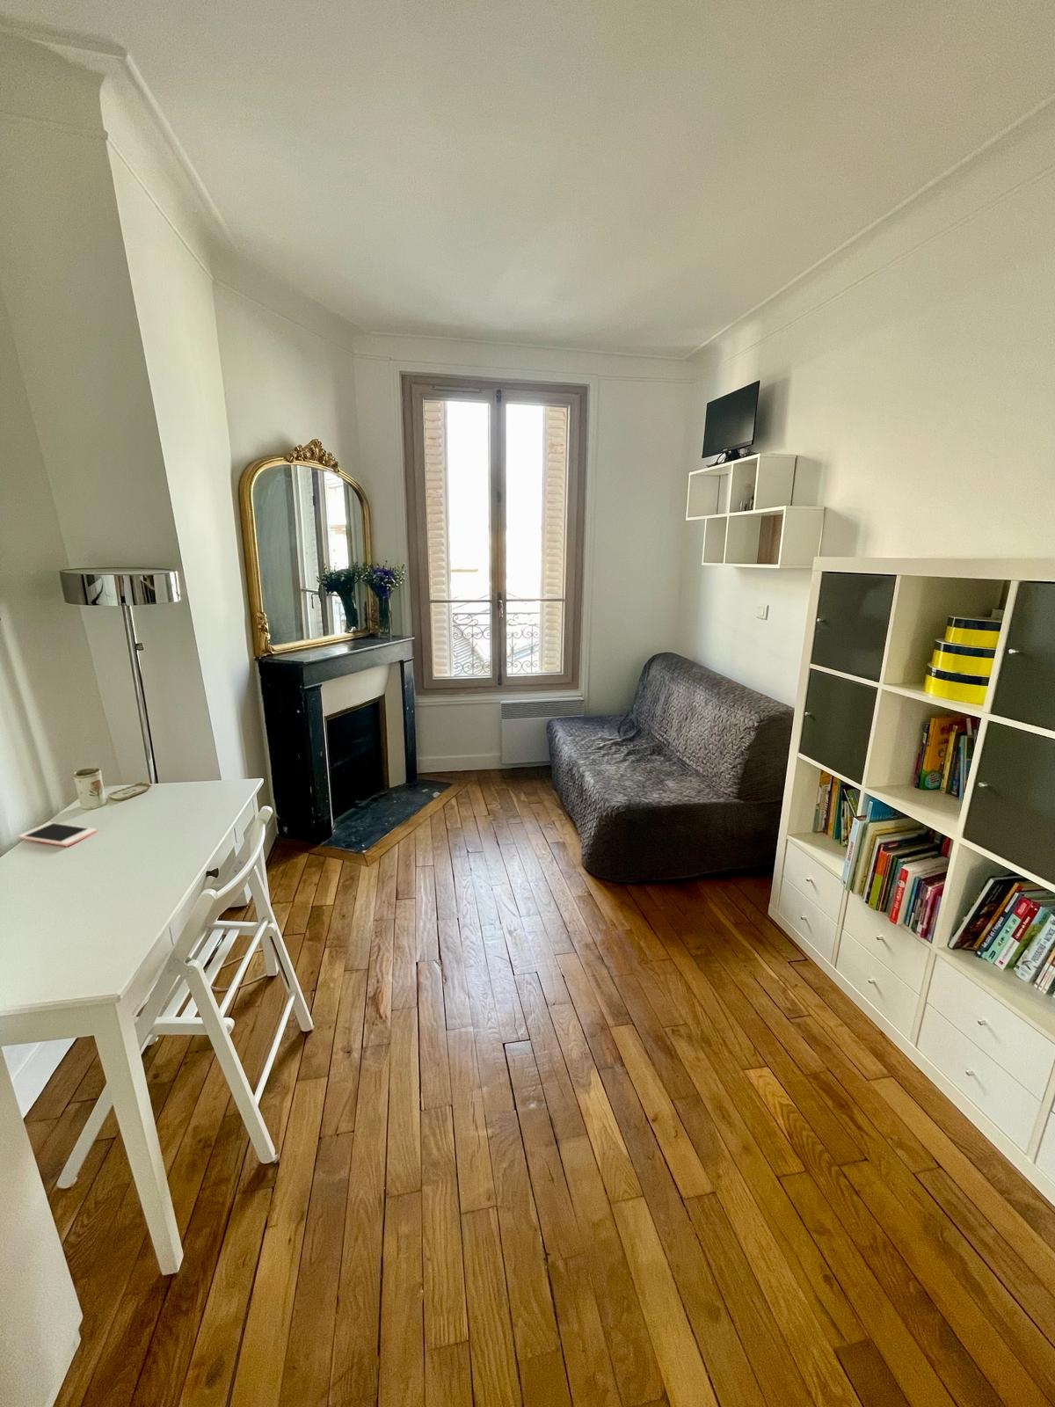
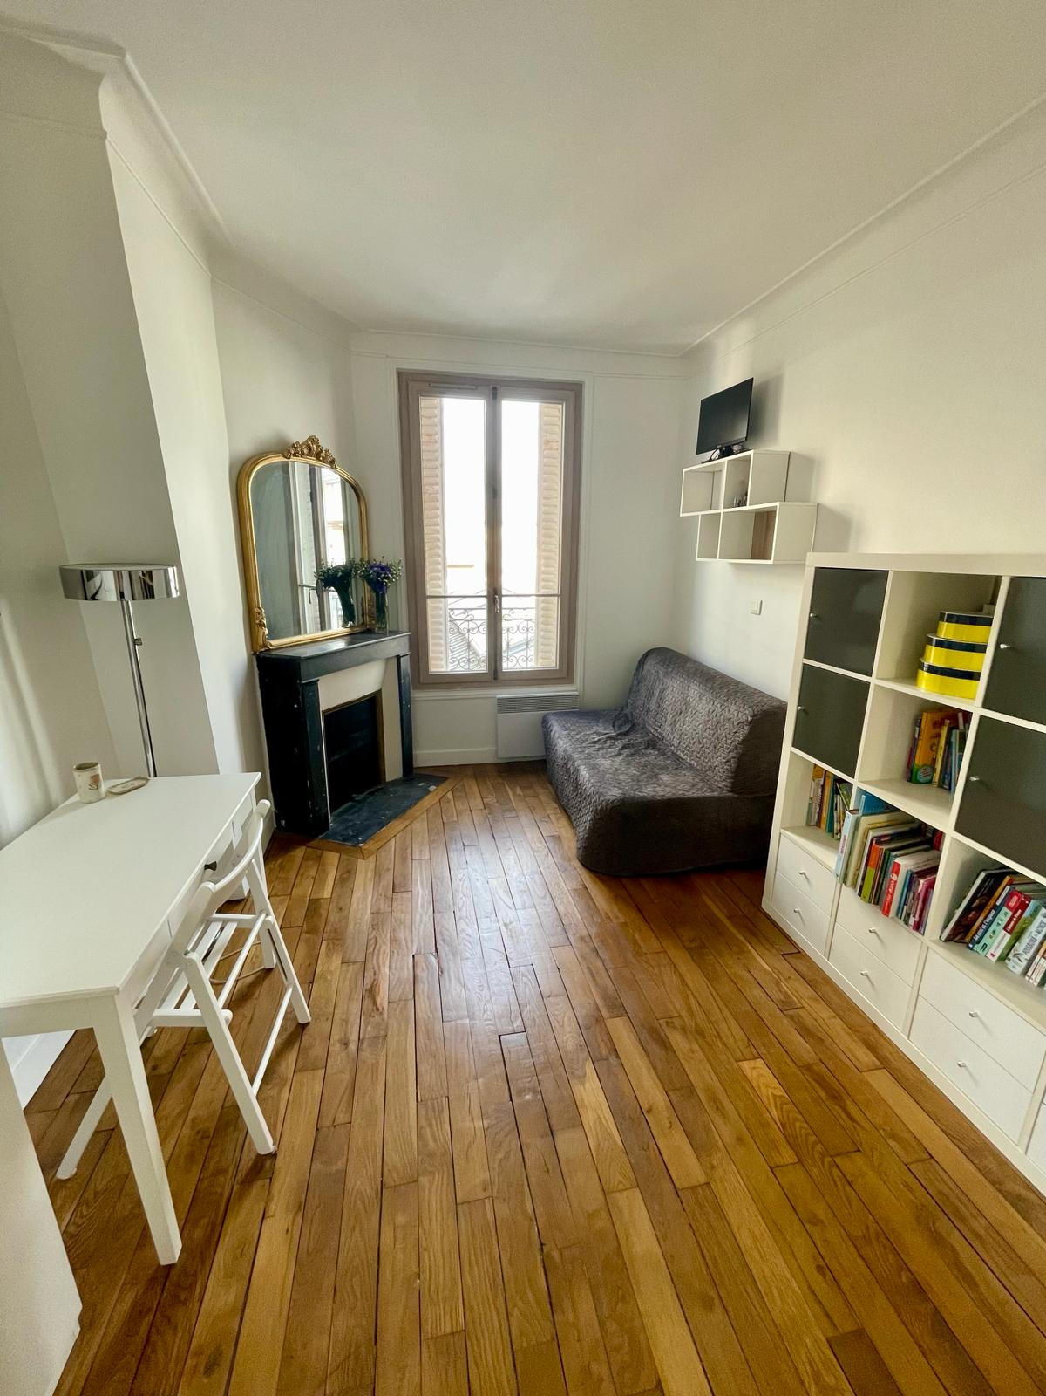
- cell phone [17,821,99,846]
